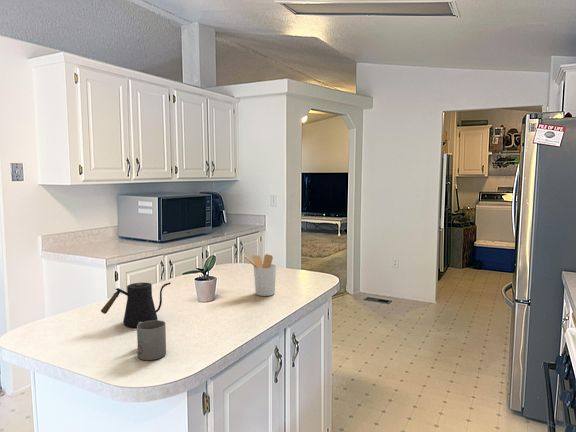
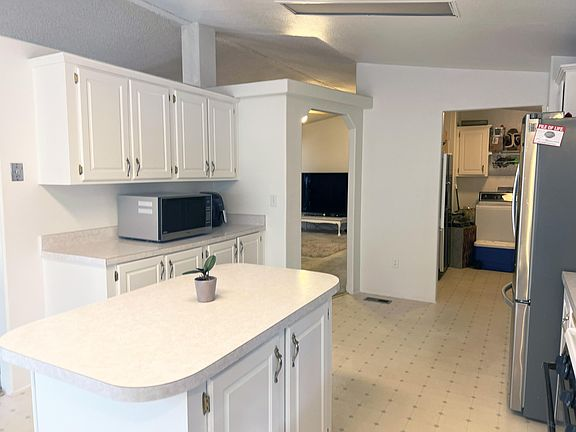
- mug [136,319,167,361]
- kettle [100,281,171,328]
- utensil holder [243,253,277,297]
